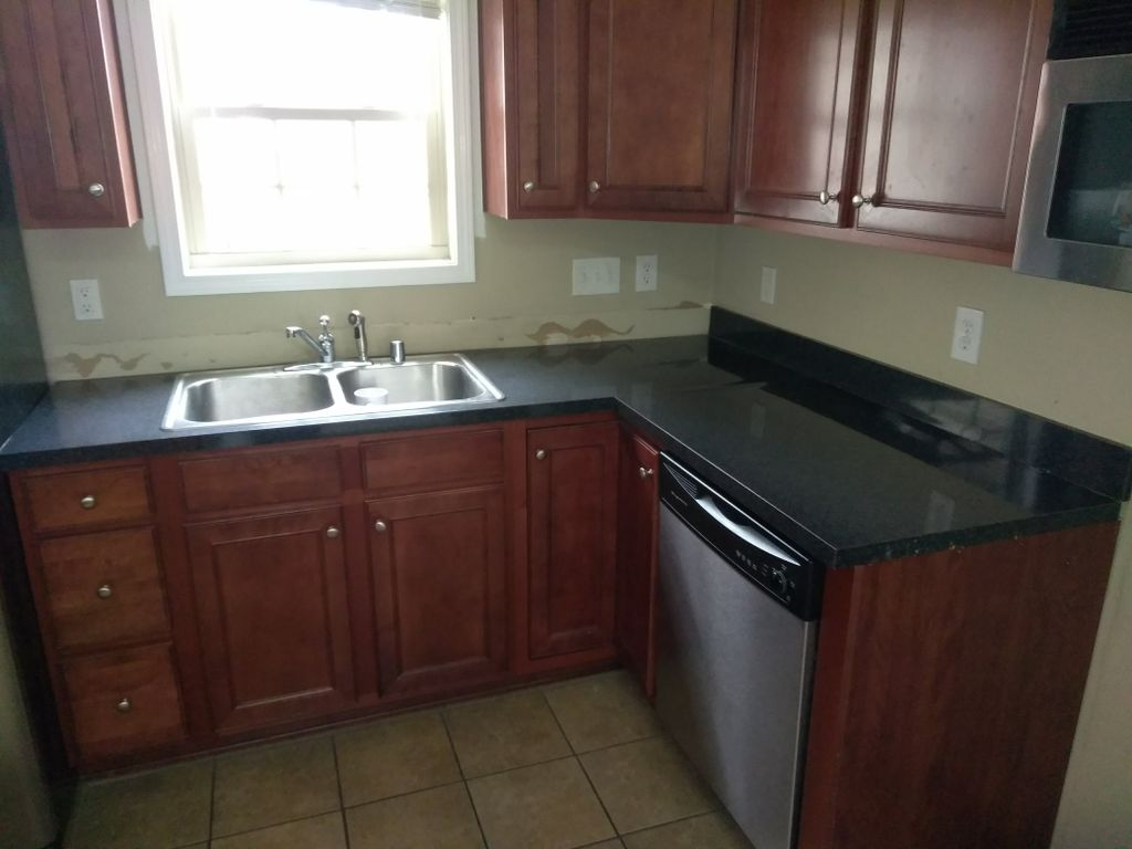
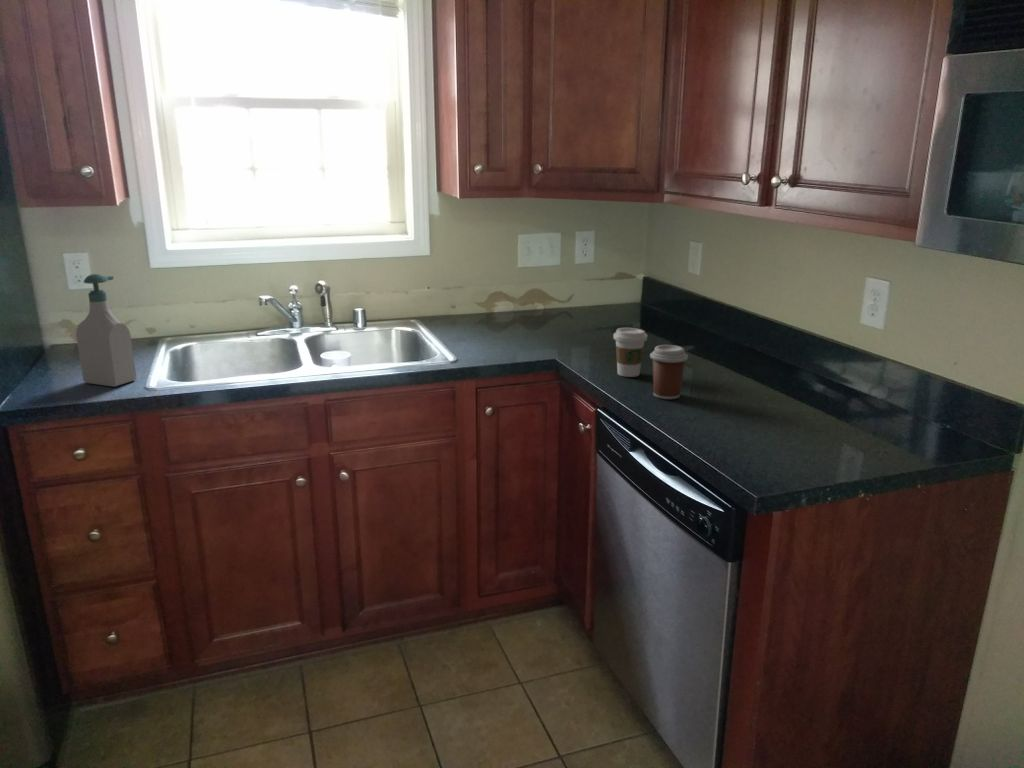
+ soap bottle [75,273,138,388]
+ coffee cup [612,327,648,378]
+ coffee cup [649,344,689,400]
